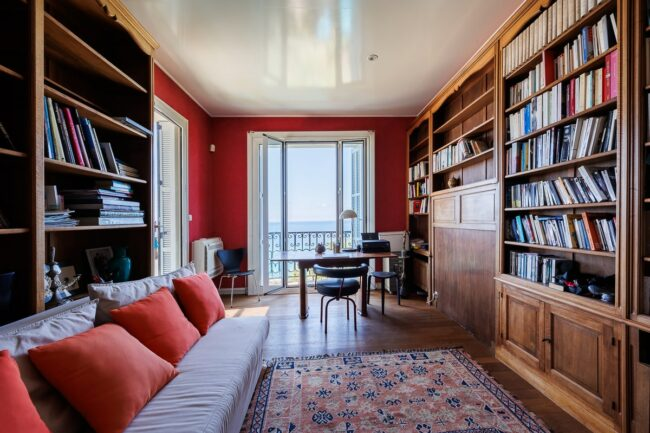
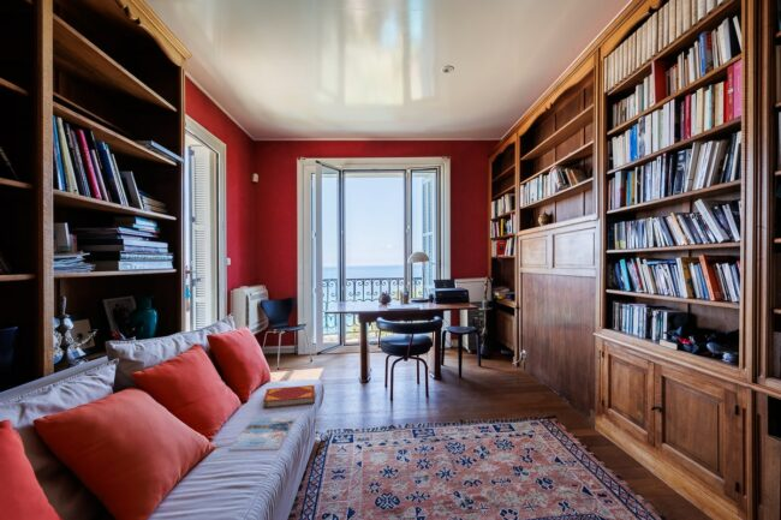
+ hardback book [262,384,316,410]
+ magazine [228,417,296,450]
